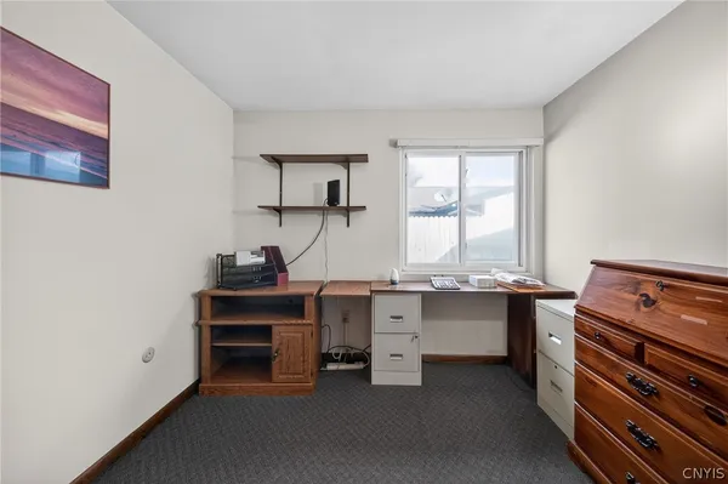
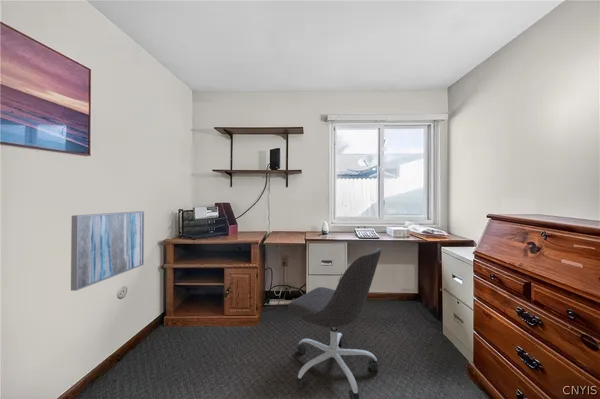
+ wall art [70,210,145,292]
+ office chair [287,247,382,399]
